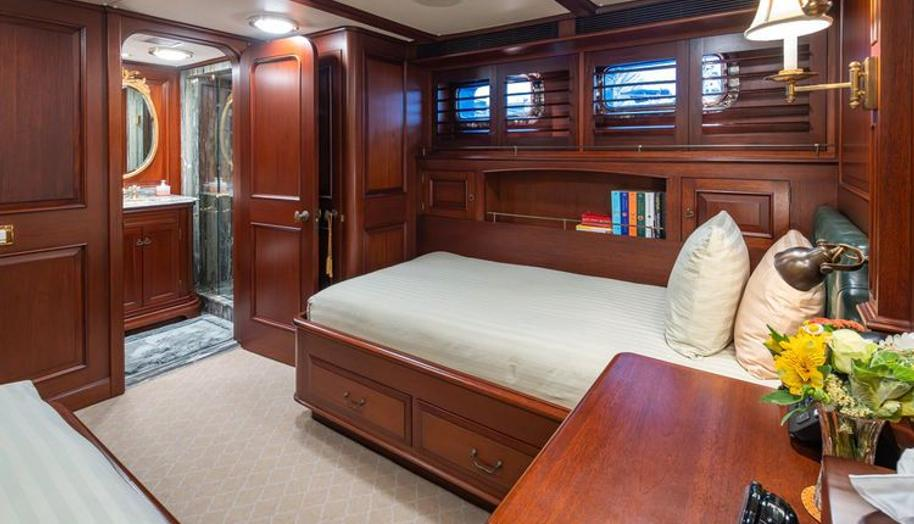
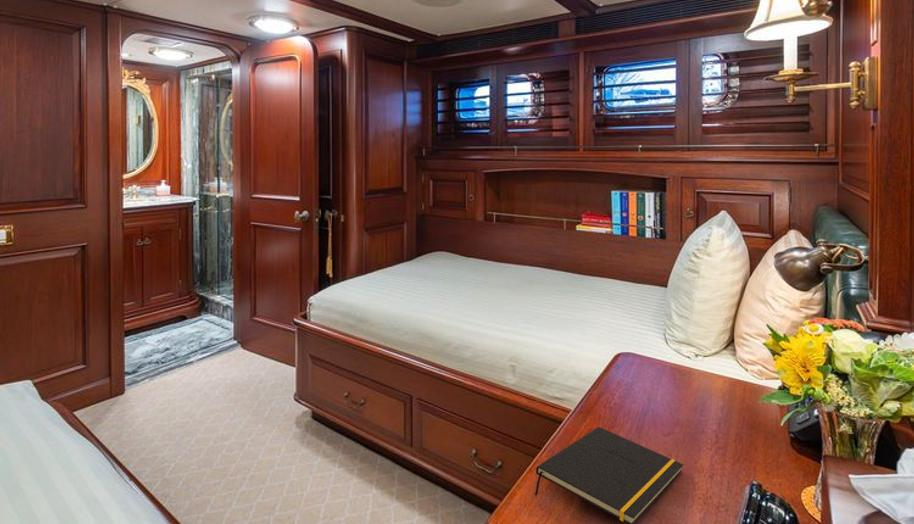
+ notepad [534,426,684,524]
